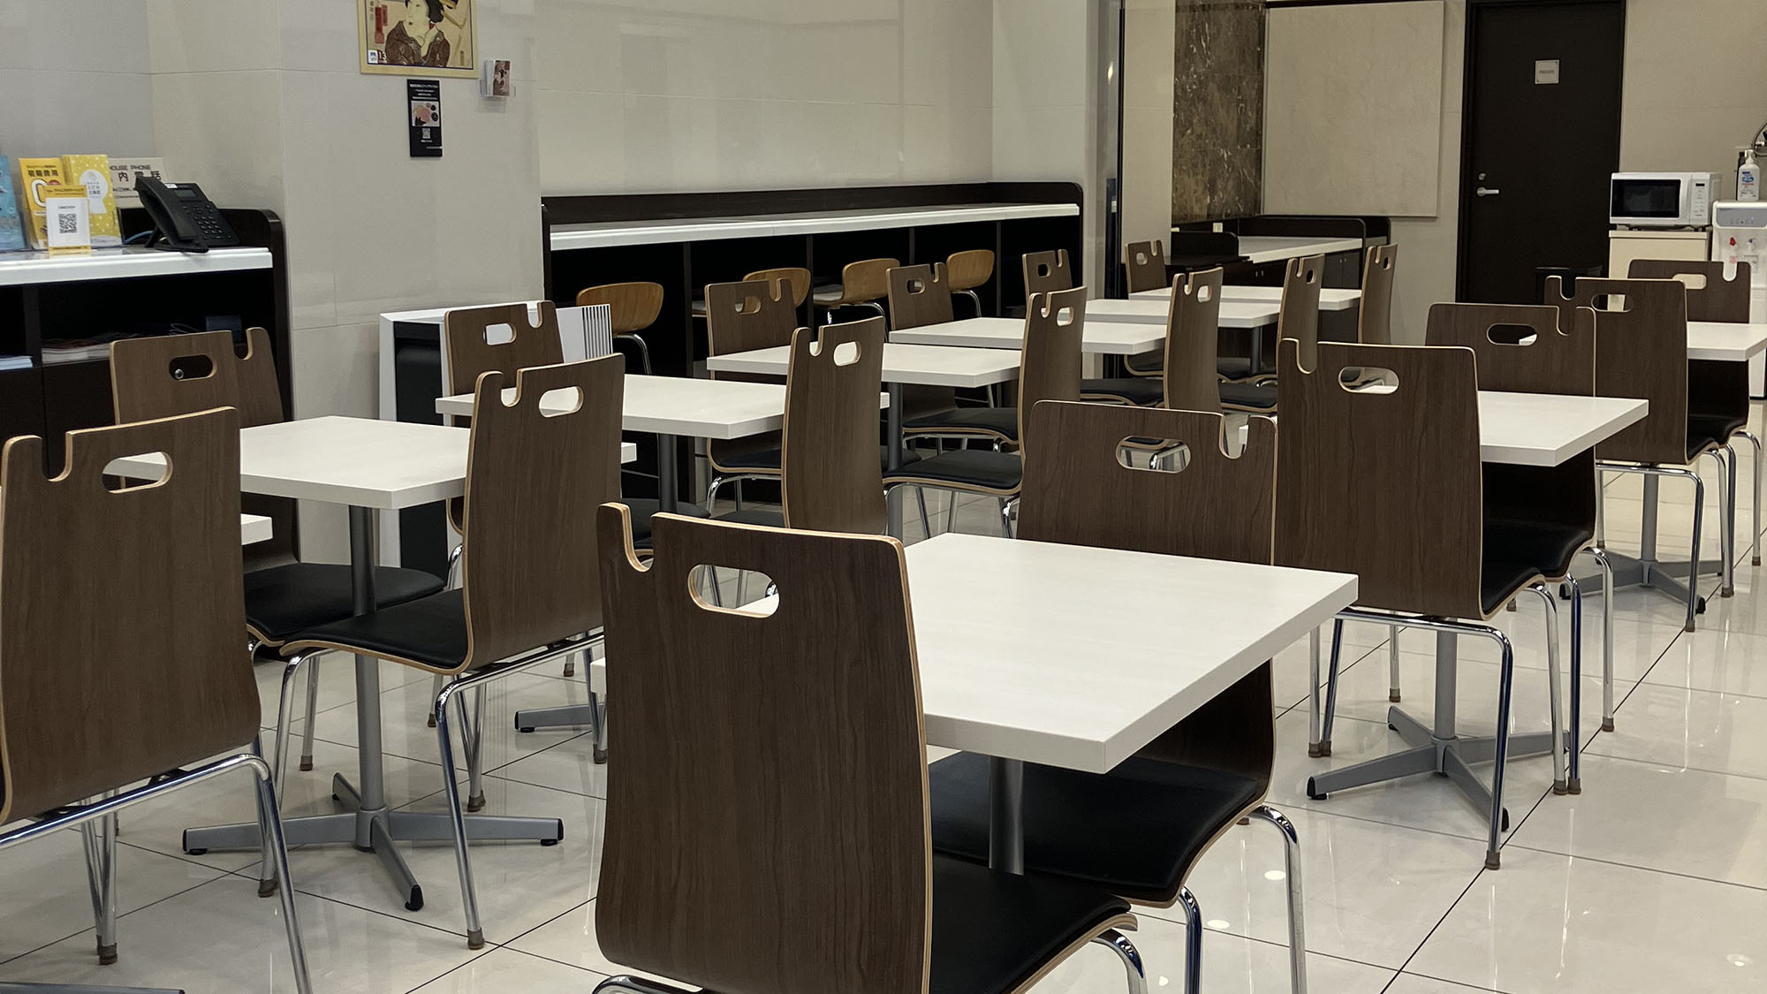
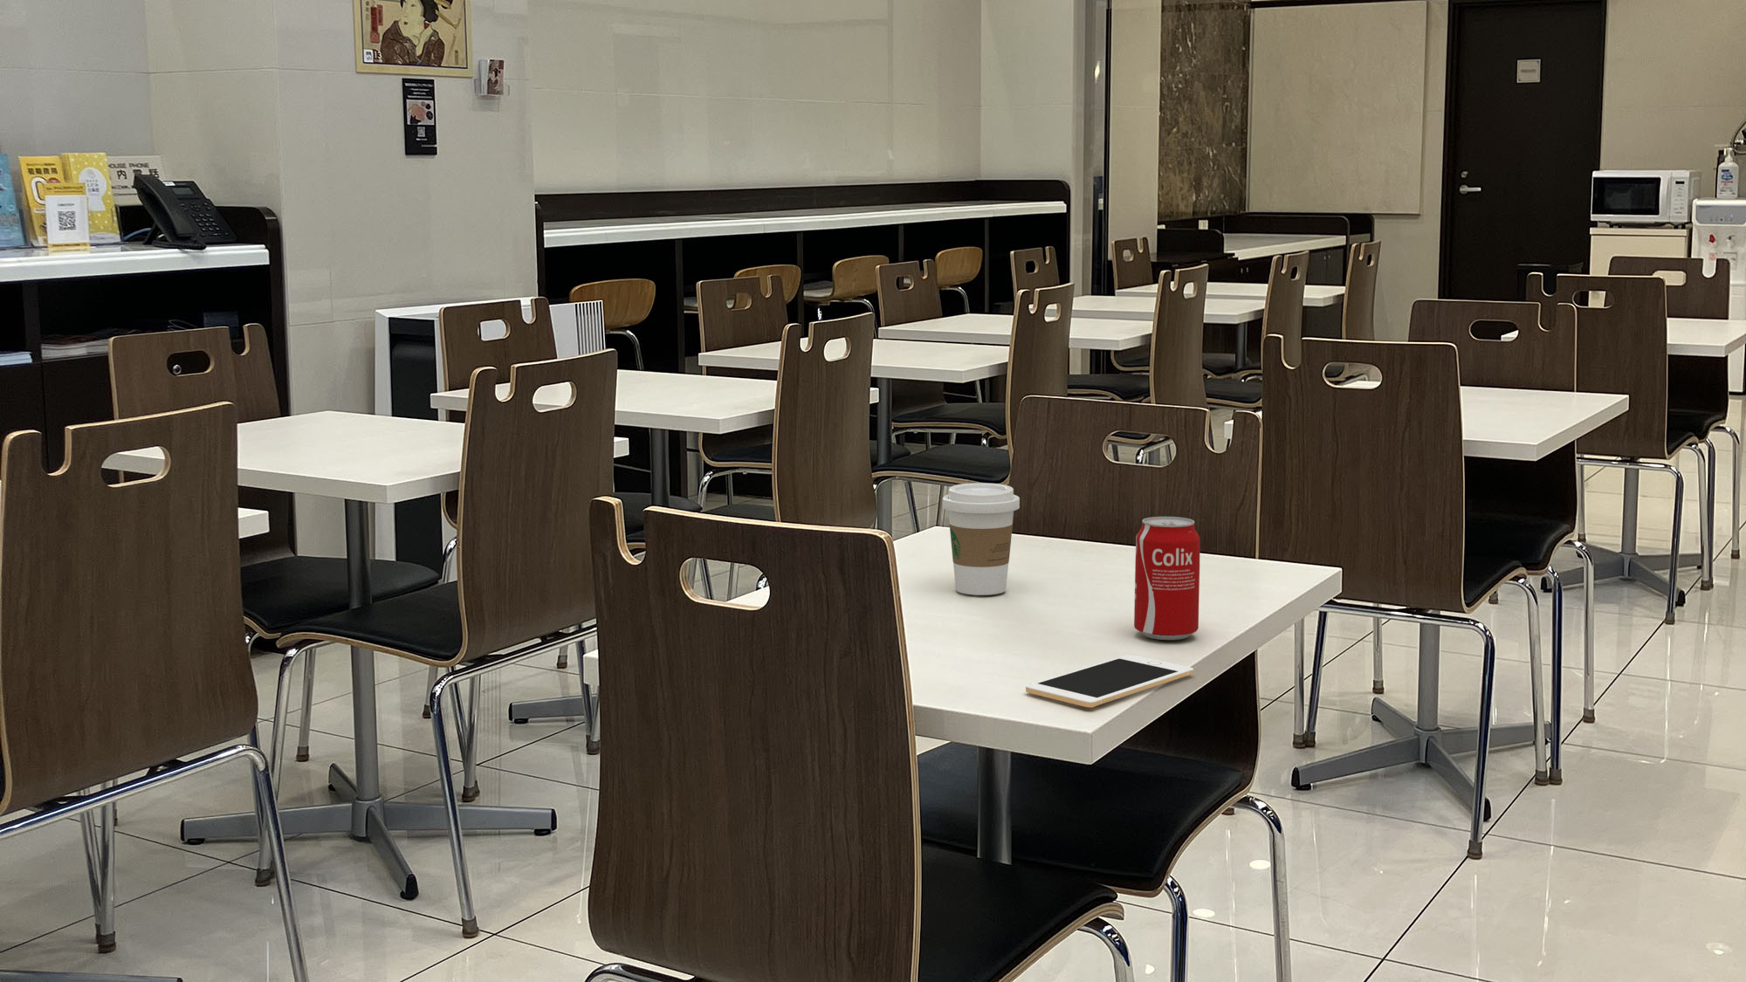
+ cell phone [1025,653,1194,707]
+ coffee cup [943,482,1020,596]
+ beverage can [1133,516,1202,640]
